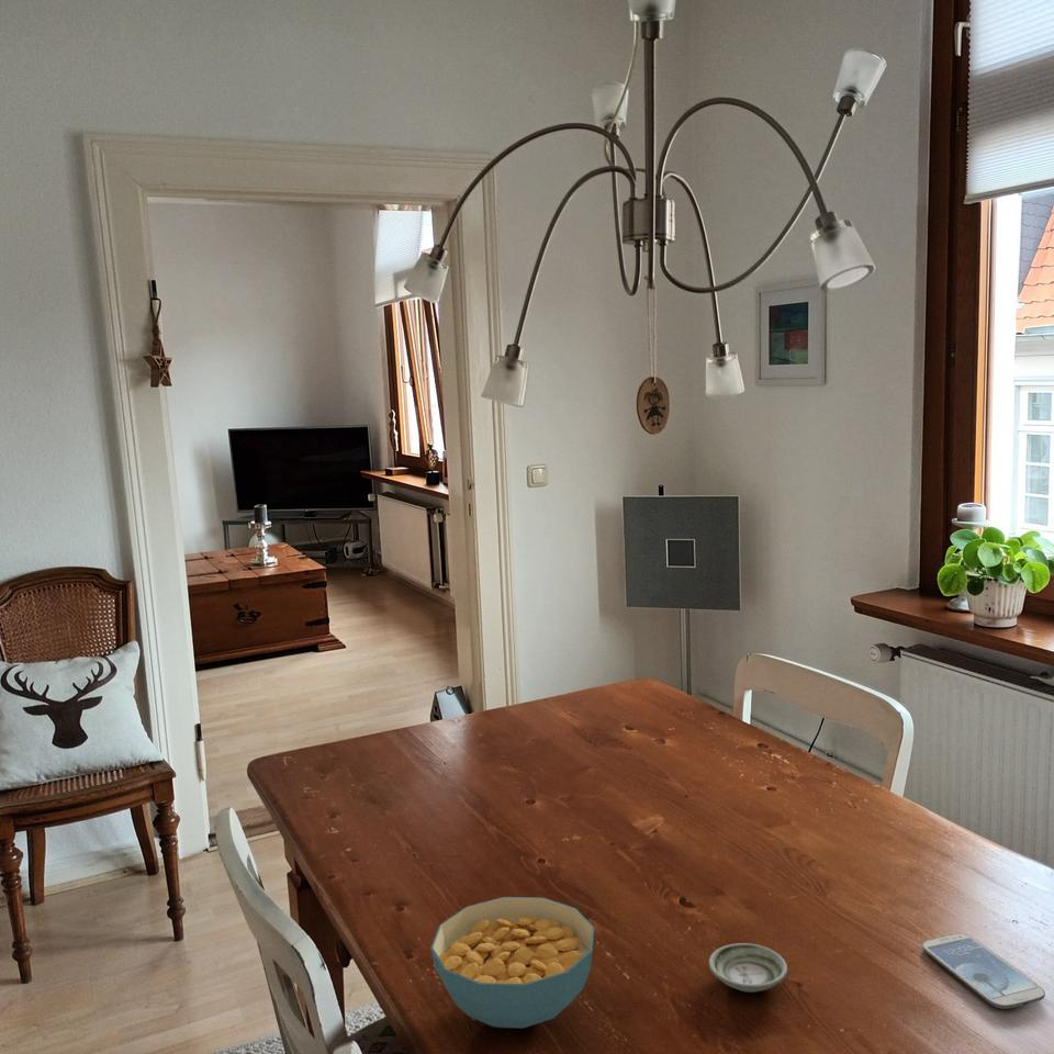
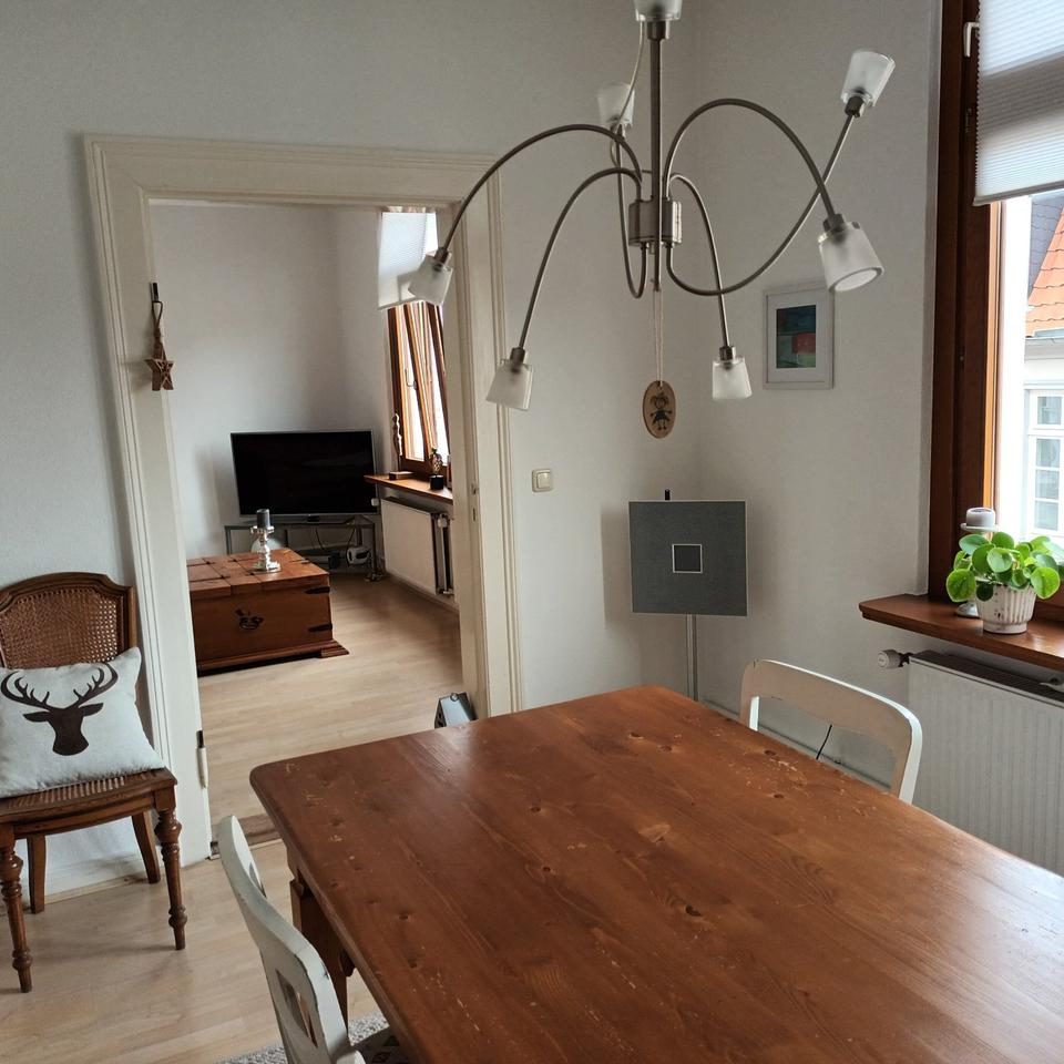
- smartphone [921,932,1046,1010]
- cereal bowl [429,896,595,1029]
- saucer [708,942,788,994]
